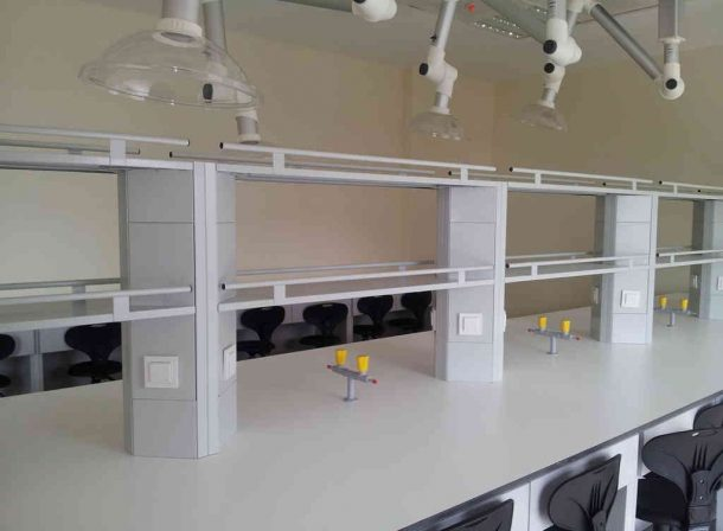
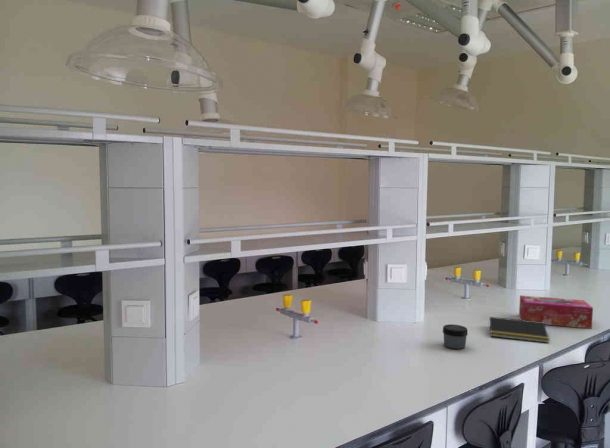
+ jar [442,323,469,350]
+ notepad [487,316,550,344]
+ tissue box [518,294,594,330]
